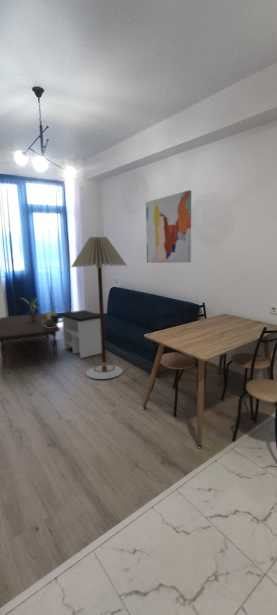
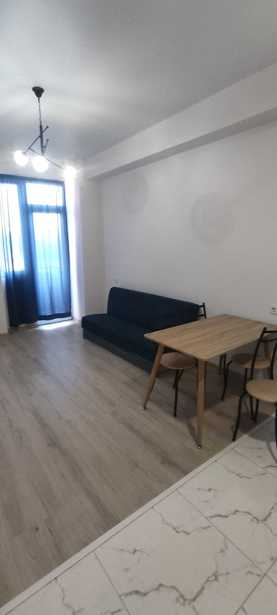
- floor lamp [70,236,128,380]
- potted plant [21,297,41,321]
- side table [60,309,102,359]
- decorative sphere [42,310,60,327]
- wall art [145,189,192,264]
- coffee table [0,312,61,368]
